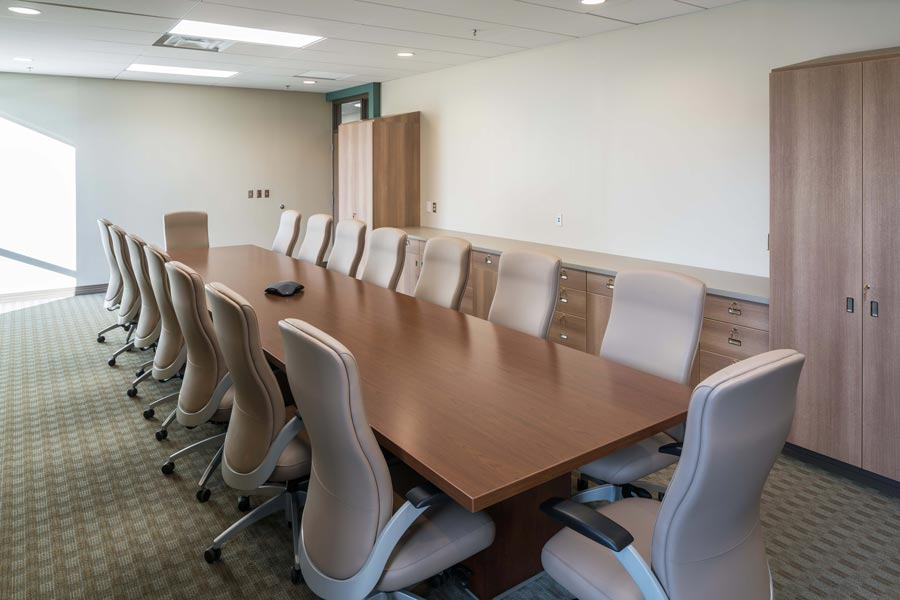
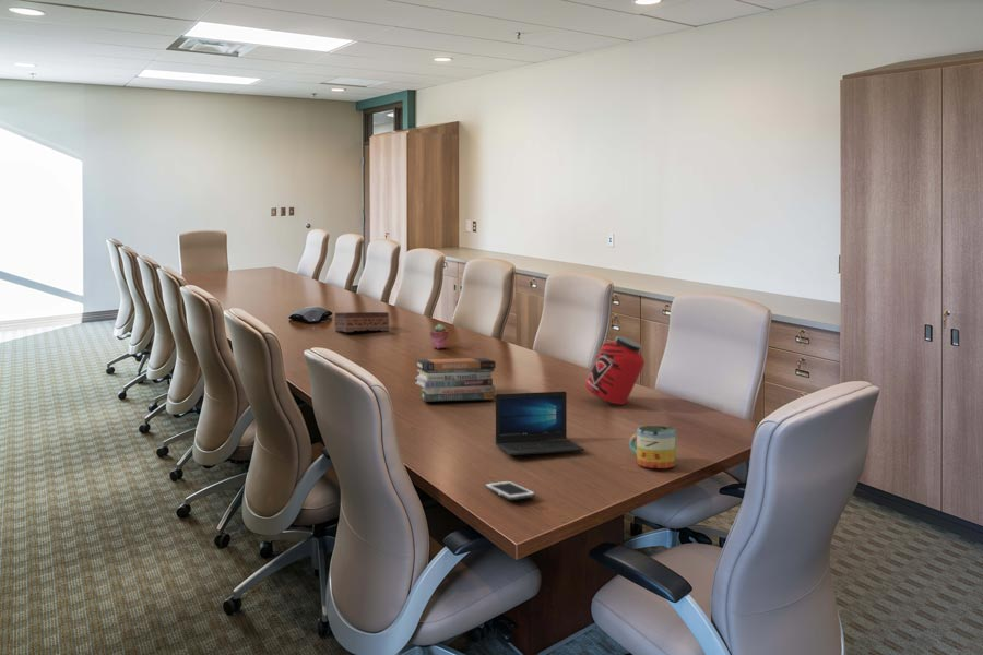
+ book stack [414,357,497,403]
+ cell phone [484,480,536,501]
+ tissue box [333,311,390,333]
+ potted succulent [429,323,450,349]
+ laptop [495,391,585,456]
+ mug [628,425,677,469]
+ protein powder [583,334,646,406]
